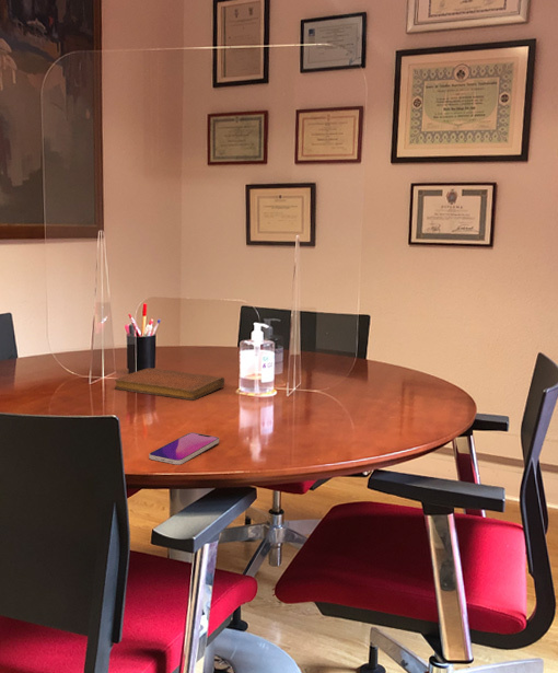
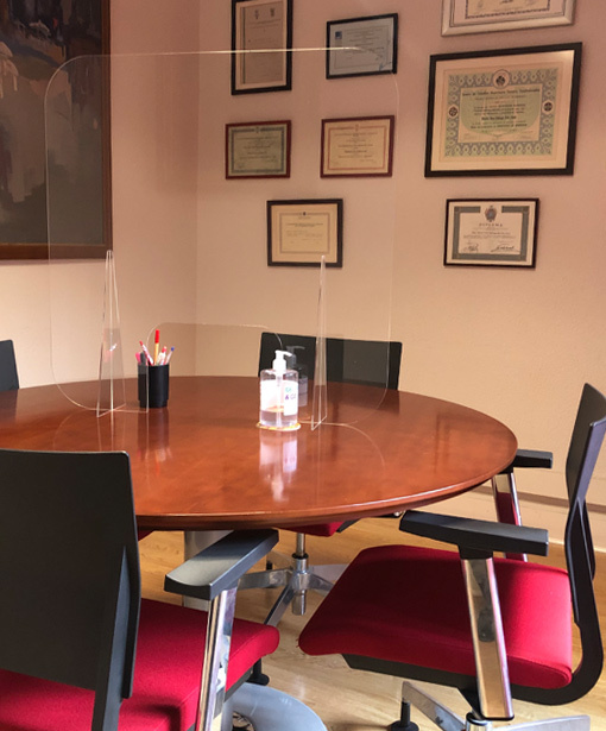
- notebook [114,367,225,402]
- smartphone [148,431,220,465]
